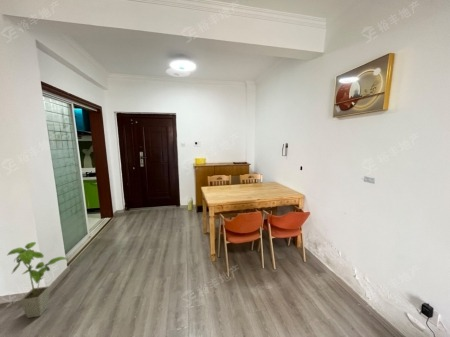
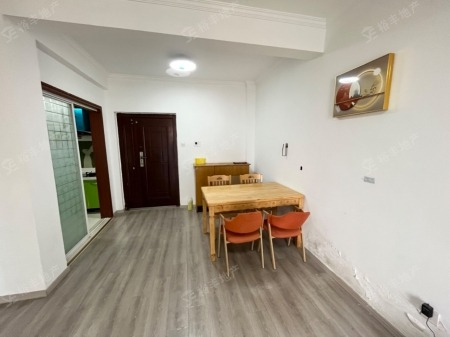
- house plant [6,241,68,319]
